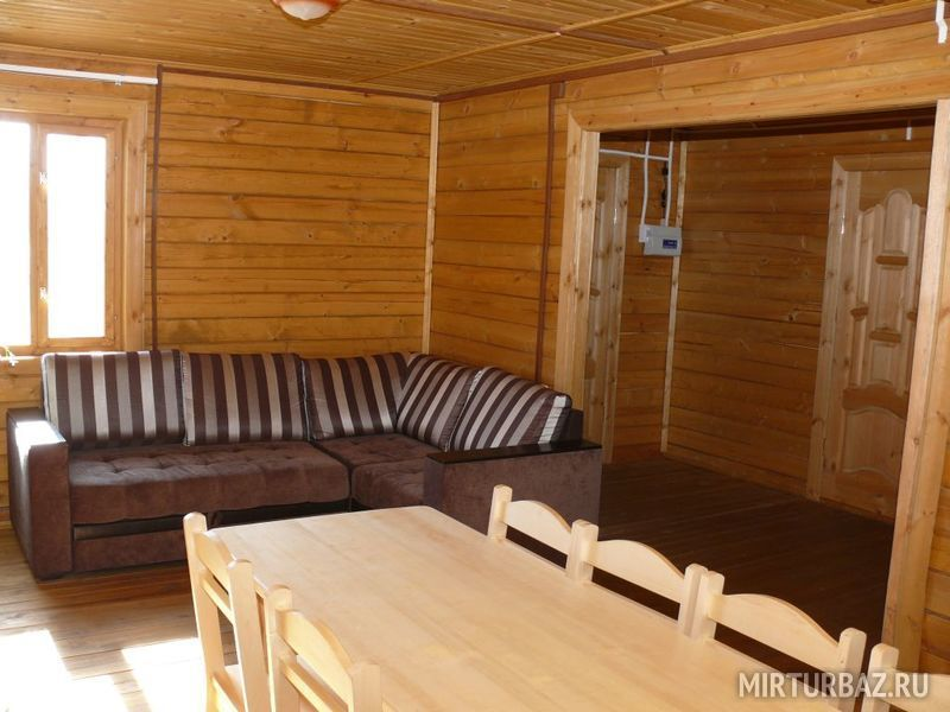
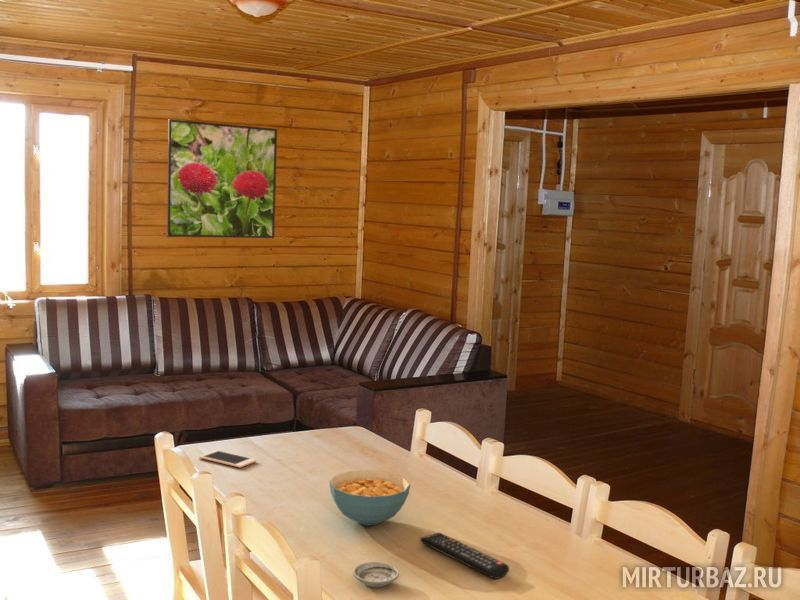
+ remote control [419,532,510,580]
+ cell phone [198,449,257,469]
+ cereal bowl [329,469,411,526]
+ saucer [352,561,400,588]
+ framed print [166,118,278,239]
